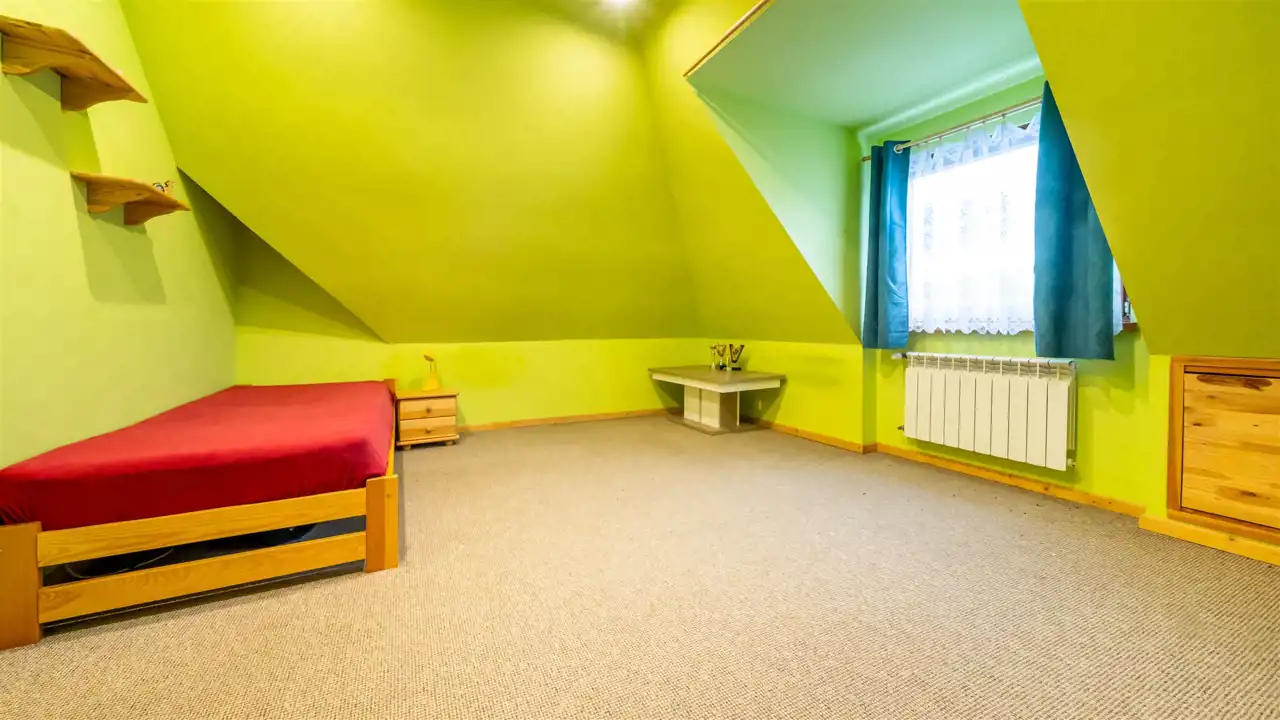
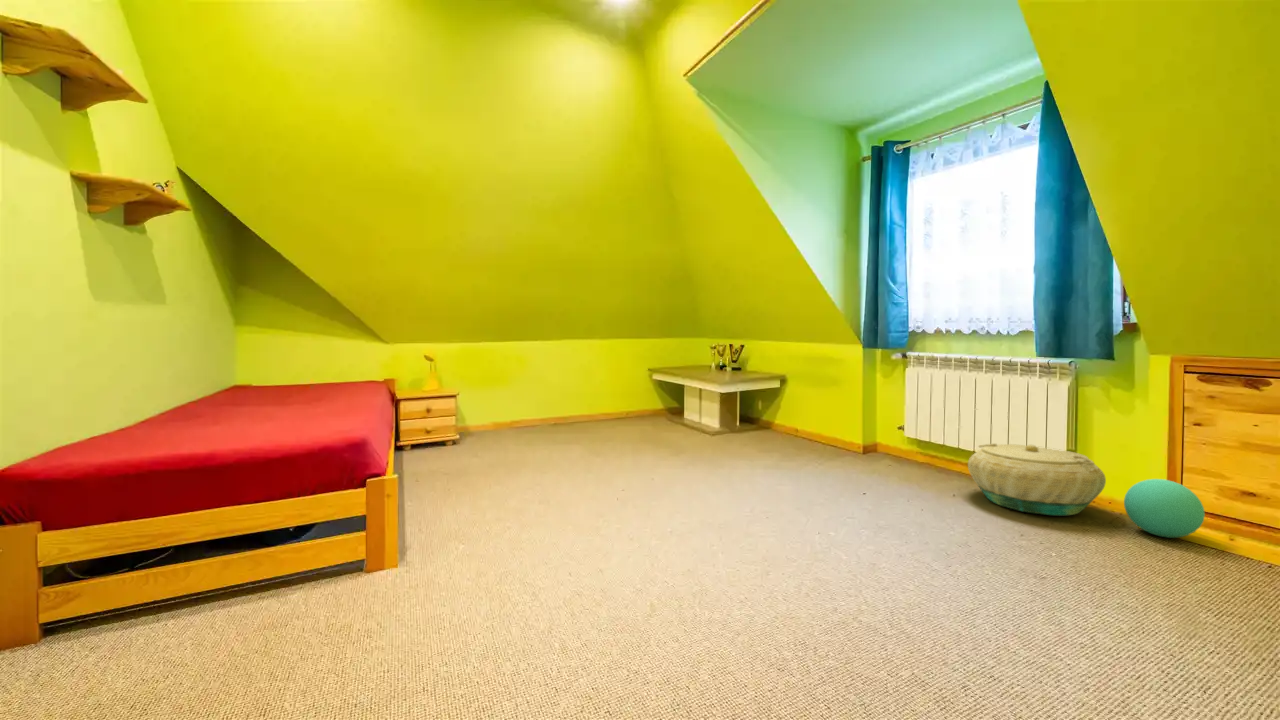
+ basket [967,442,1107,517]
+ ball [1123,478,1206,539]
